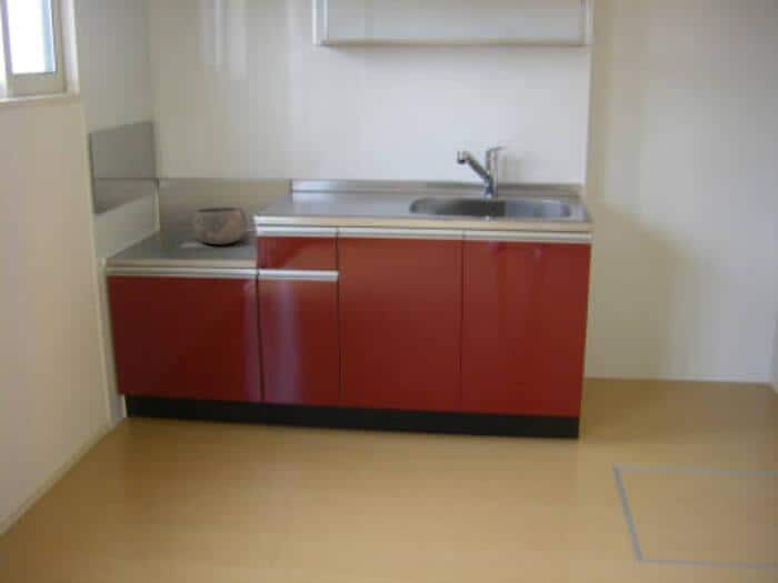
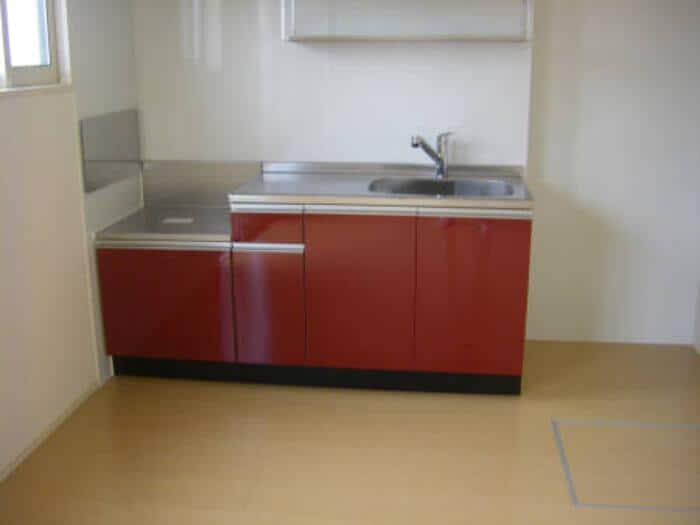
- bowl [191,207,248,245]
